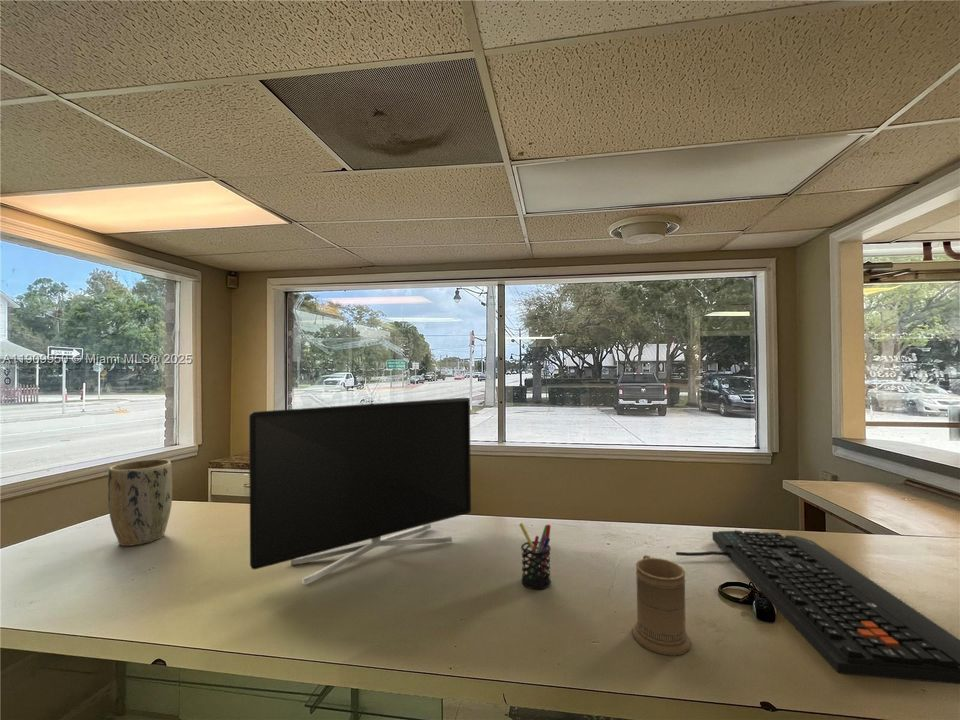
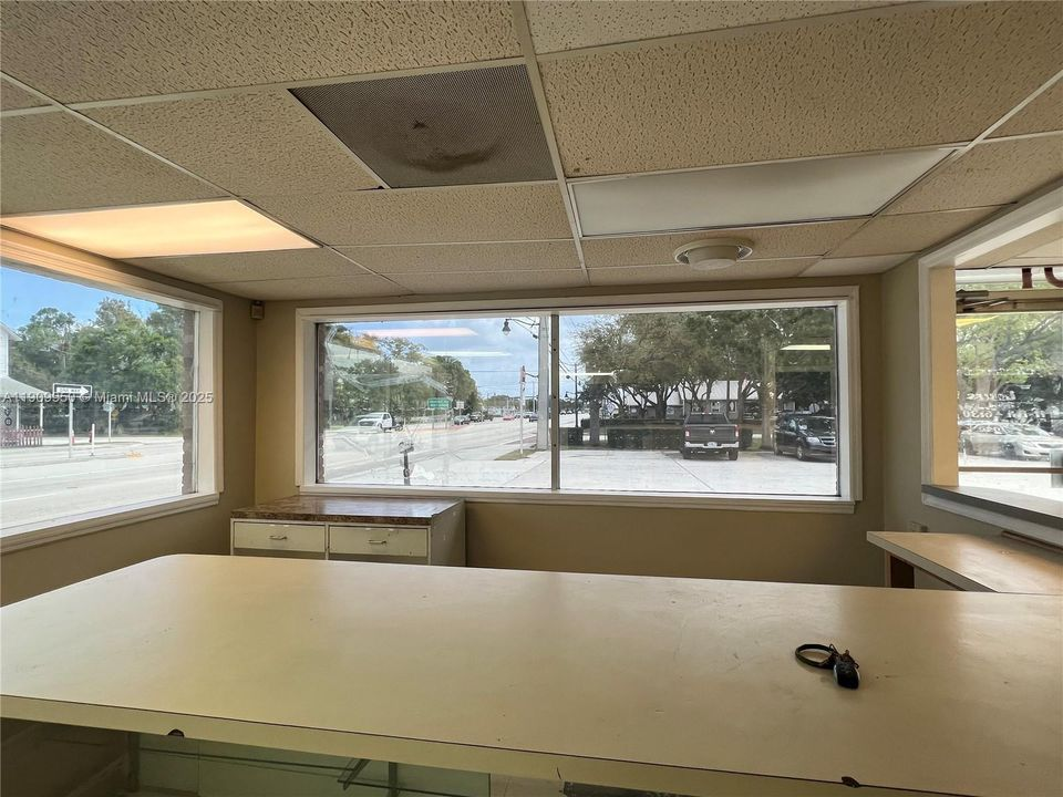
- monitor [248,397,472,586]
- plant pot [107,458,173,547]
- mug [631,554,693,657]
- pen holder [518,522,552,590]
- keyboard [675,529,960,685]
